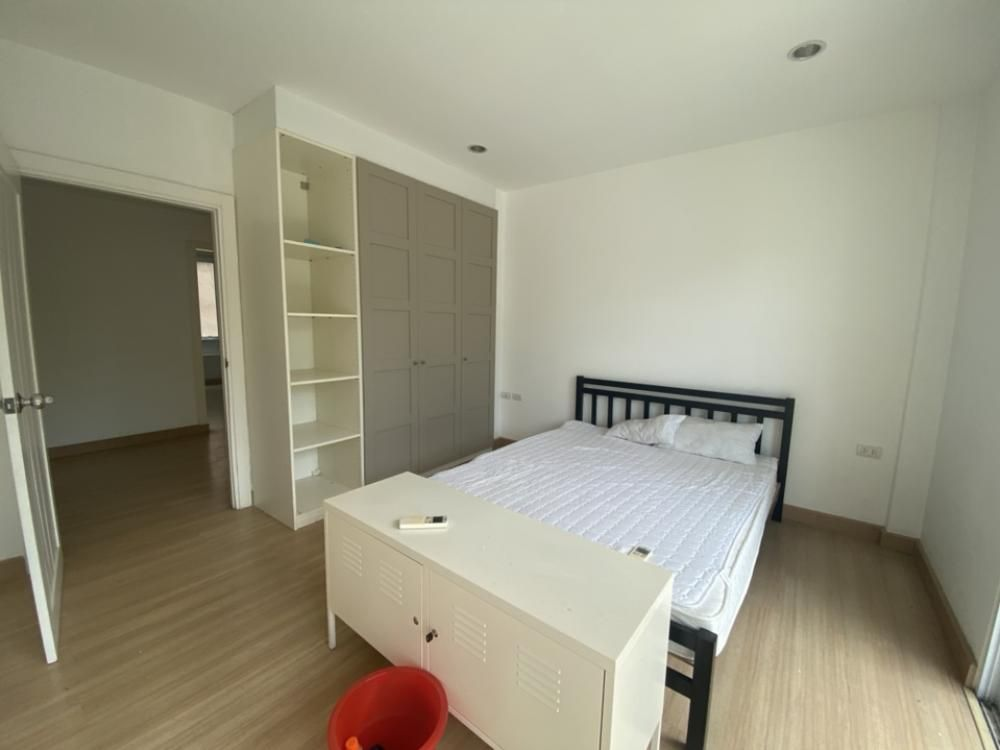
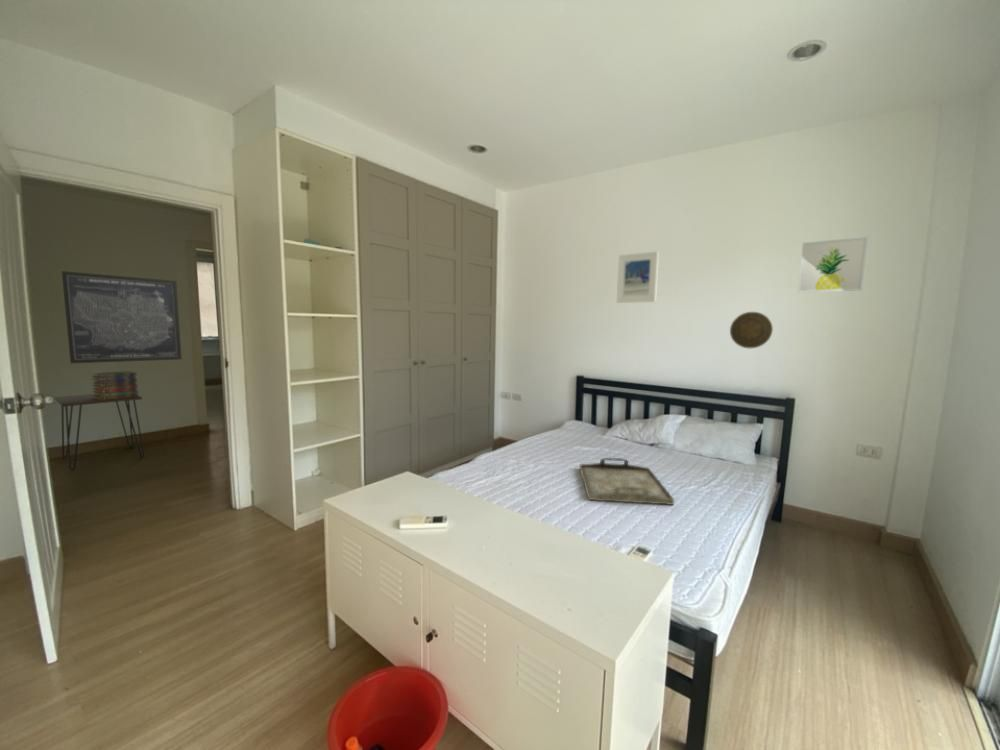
+ wall art [60,270,182,364]
+ wall art [797,236,869,294]
+ decorative plate [729,311,774,349]
+ book stack [90,370,140,400]
+ desk [54,393,145,471]
+ serving tray [578,457,675,506]
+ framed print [616,250,660,304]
